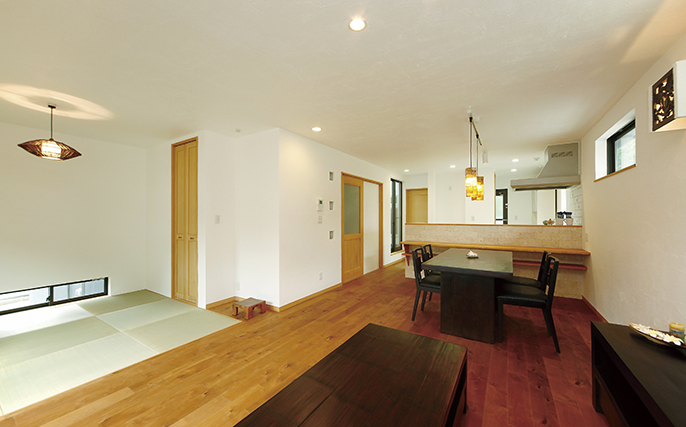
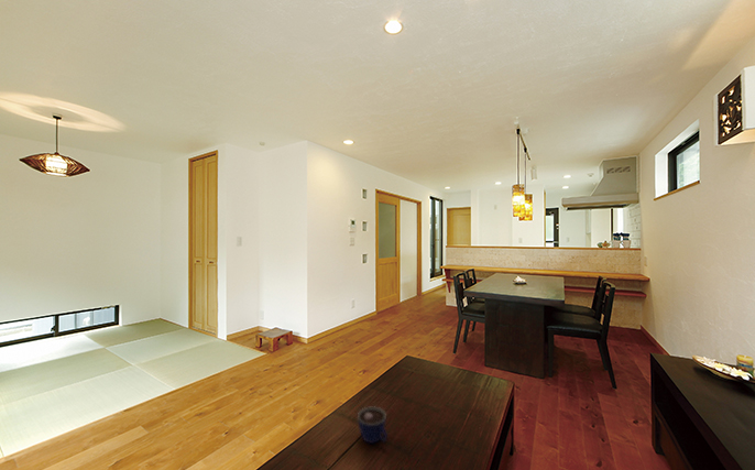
+ cup [357,405,389,445]
